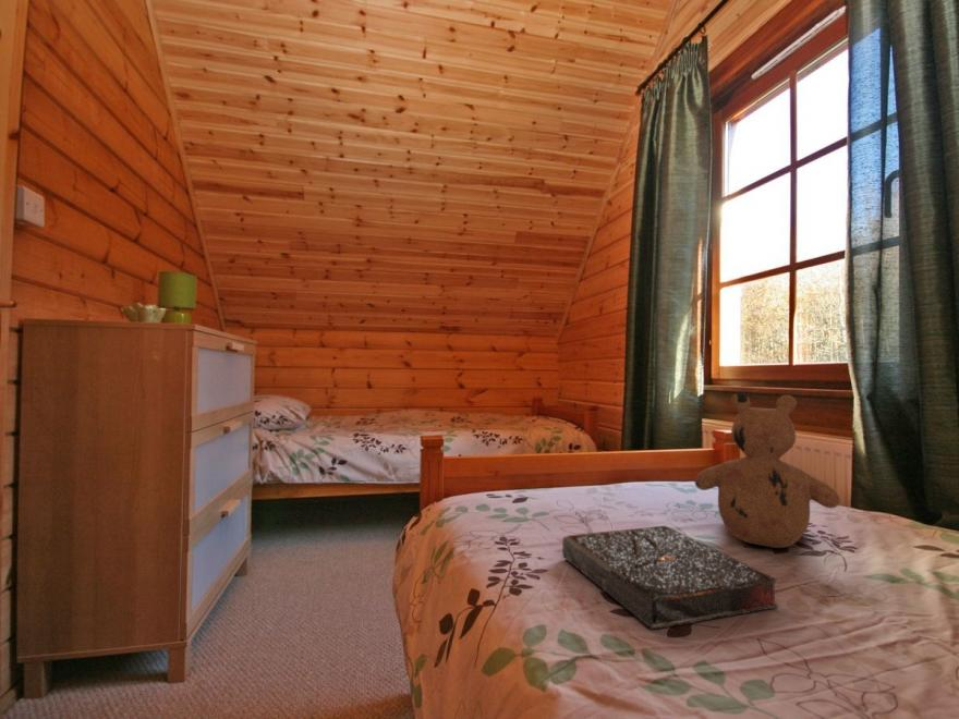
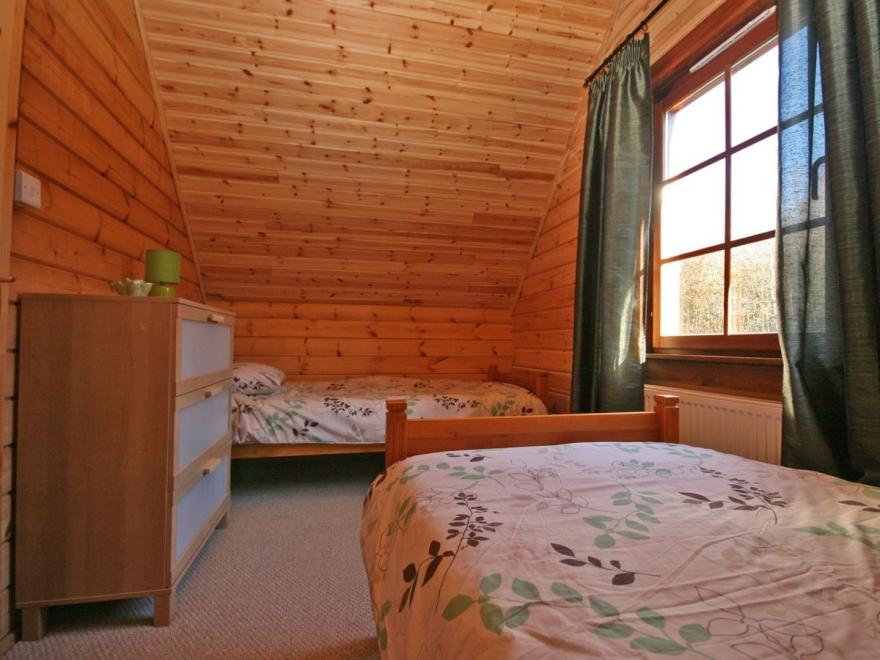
- teddy bear [694,392,841,549]
- book [561,525,779,631]
